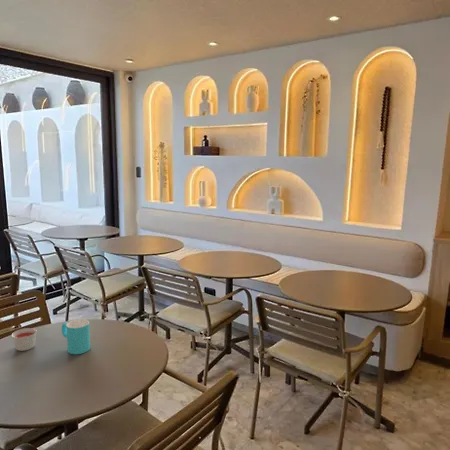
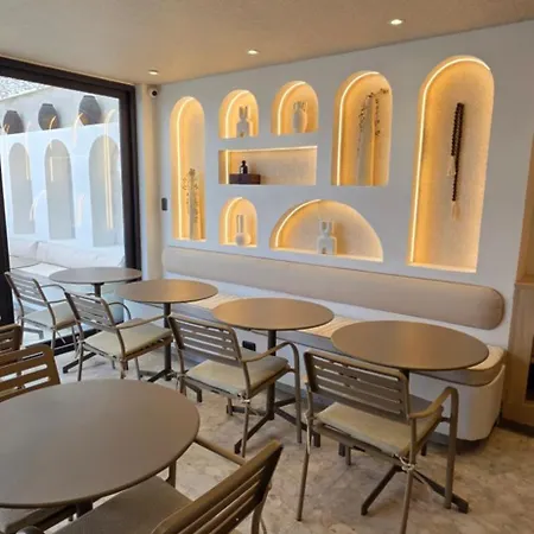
- candle [11,327,38,352]
- cup [61,318,91,355]
